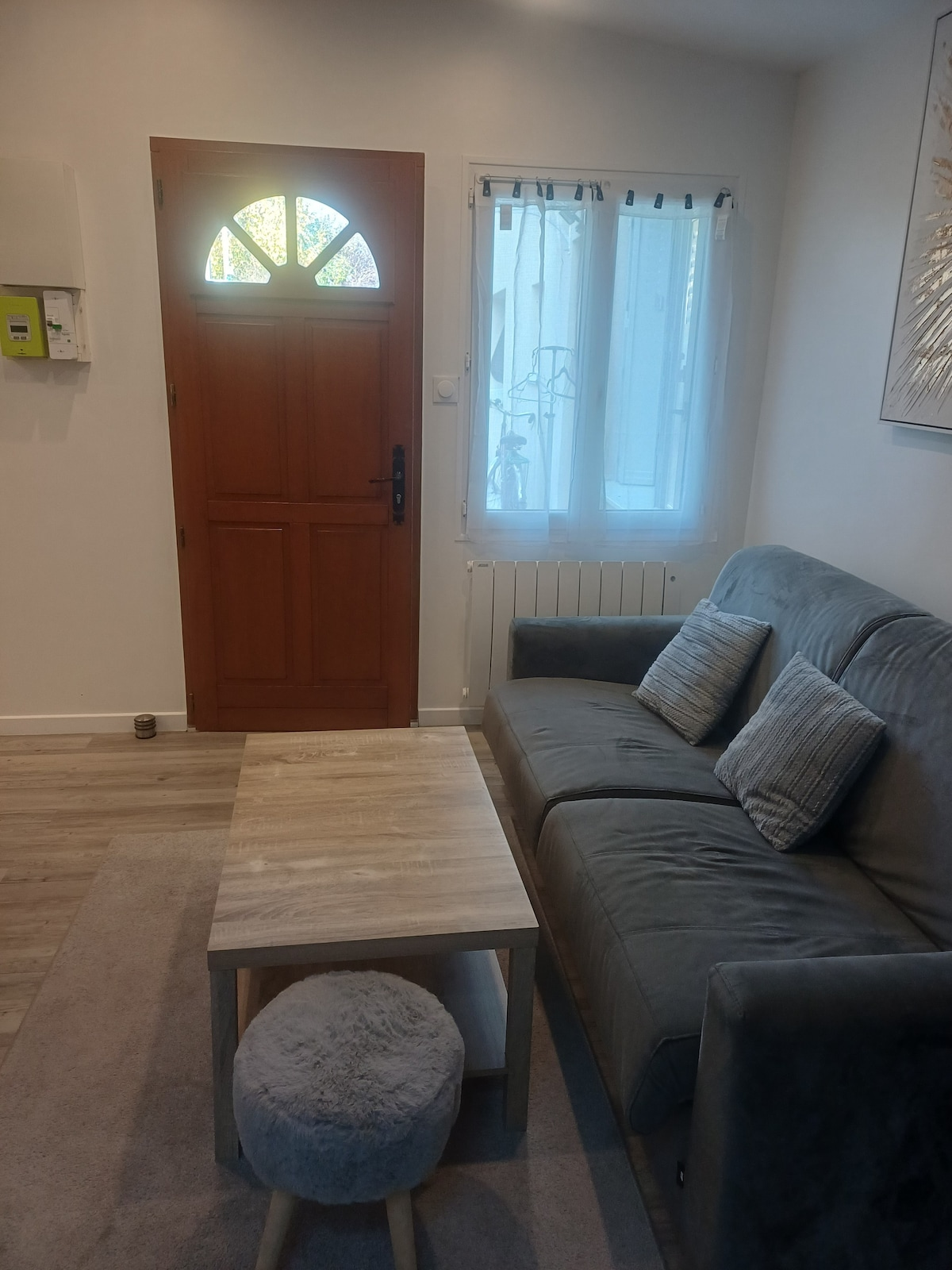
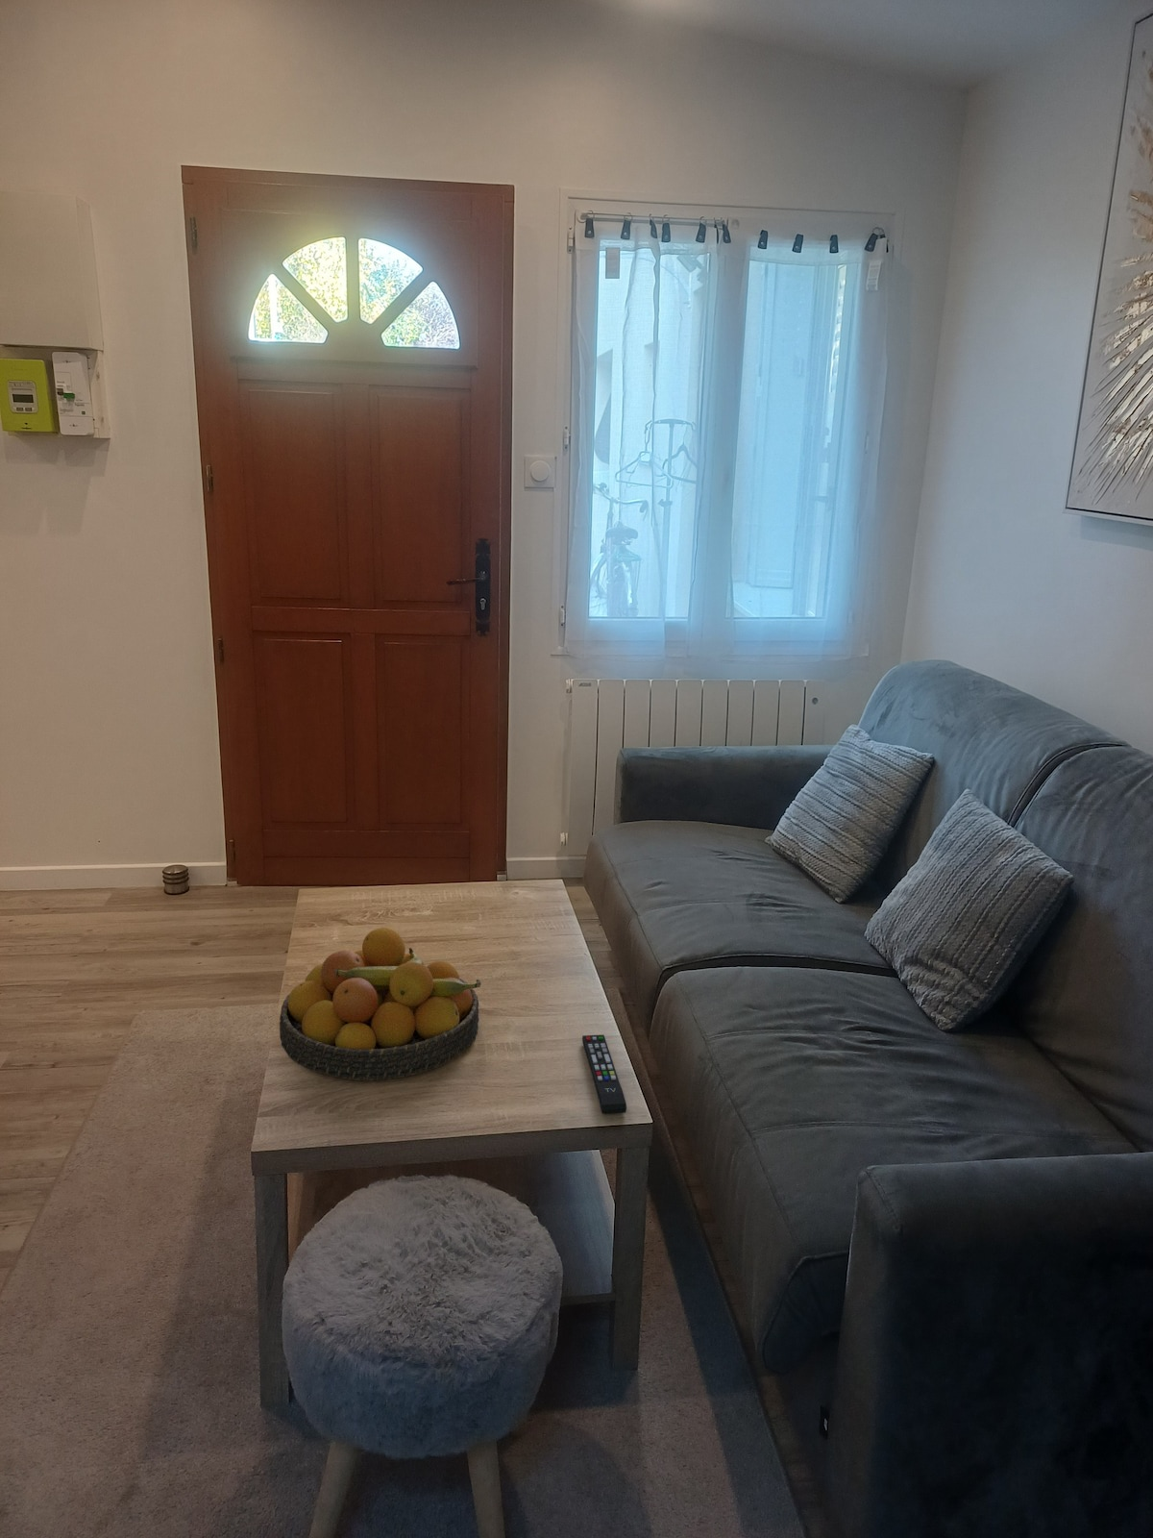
+ remote control [581,1033,627,1115]
+ fruit bowl [279,926,482,1081]
